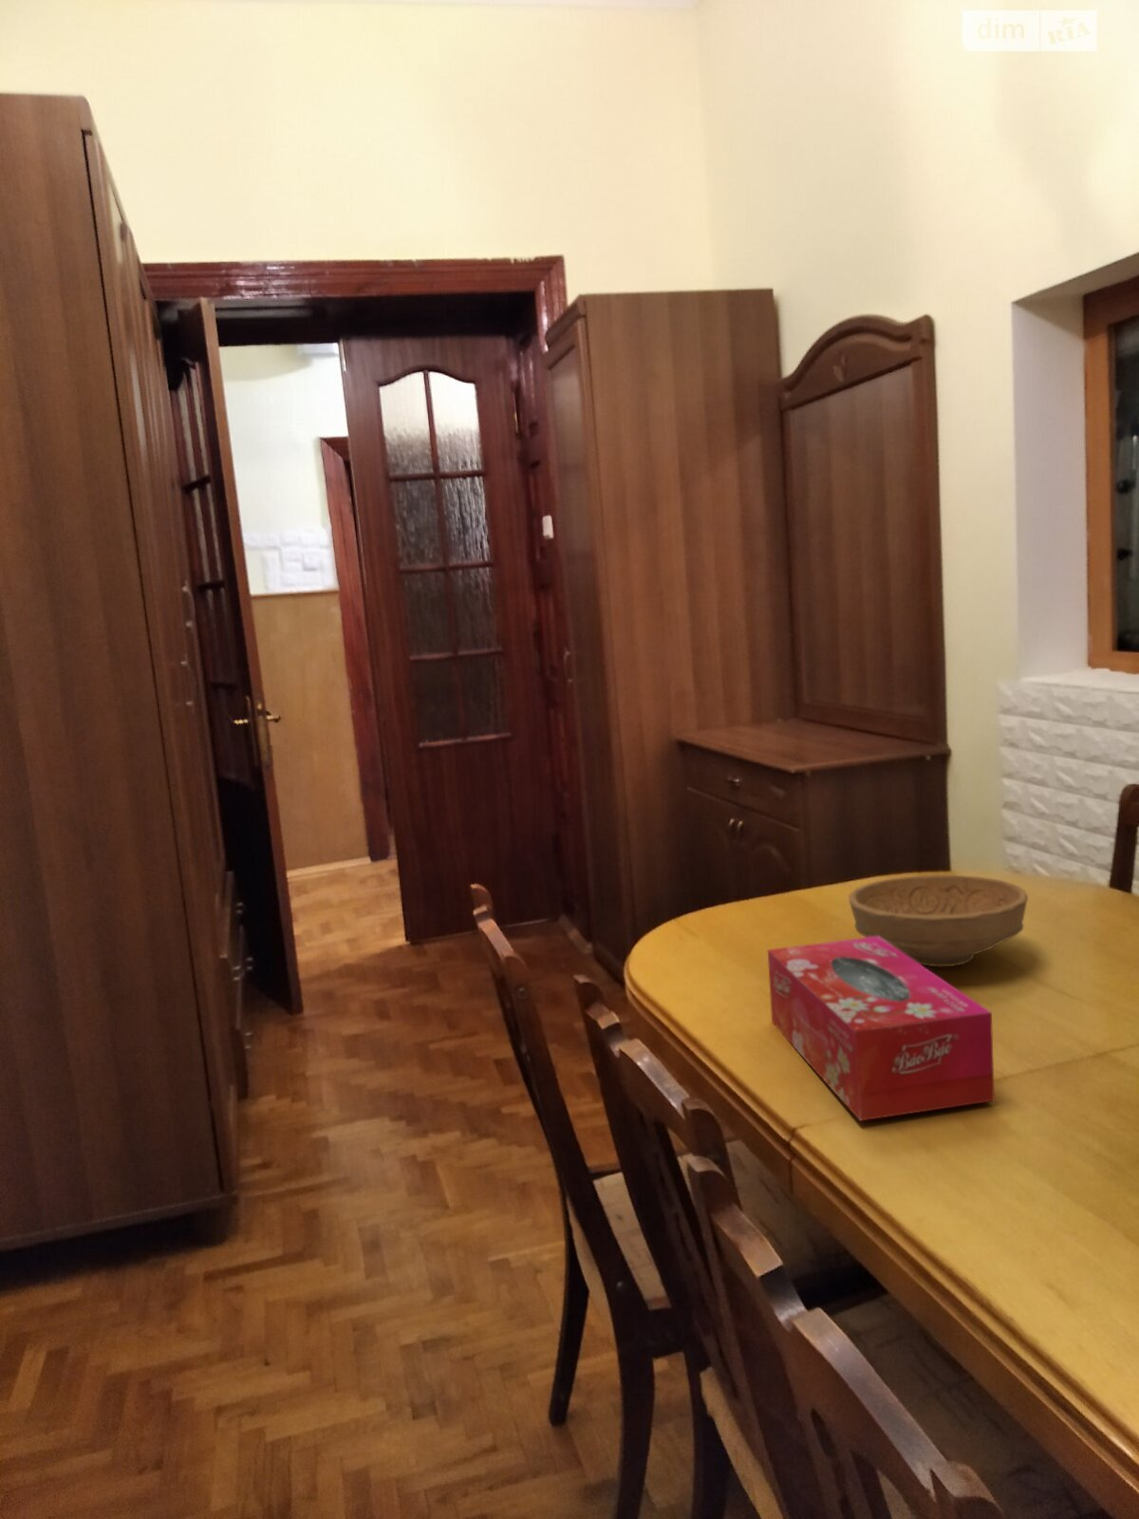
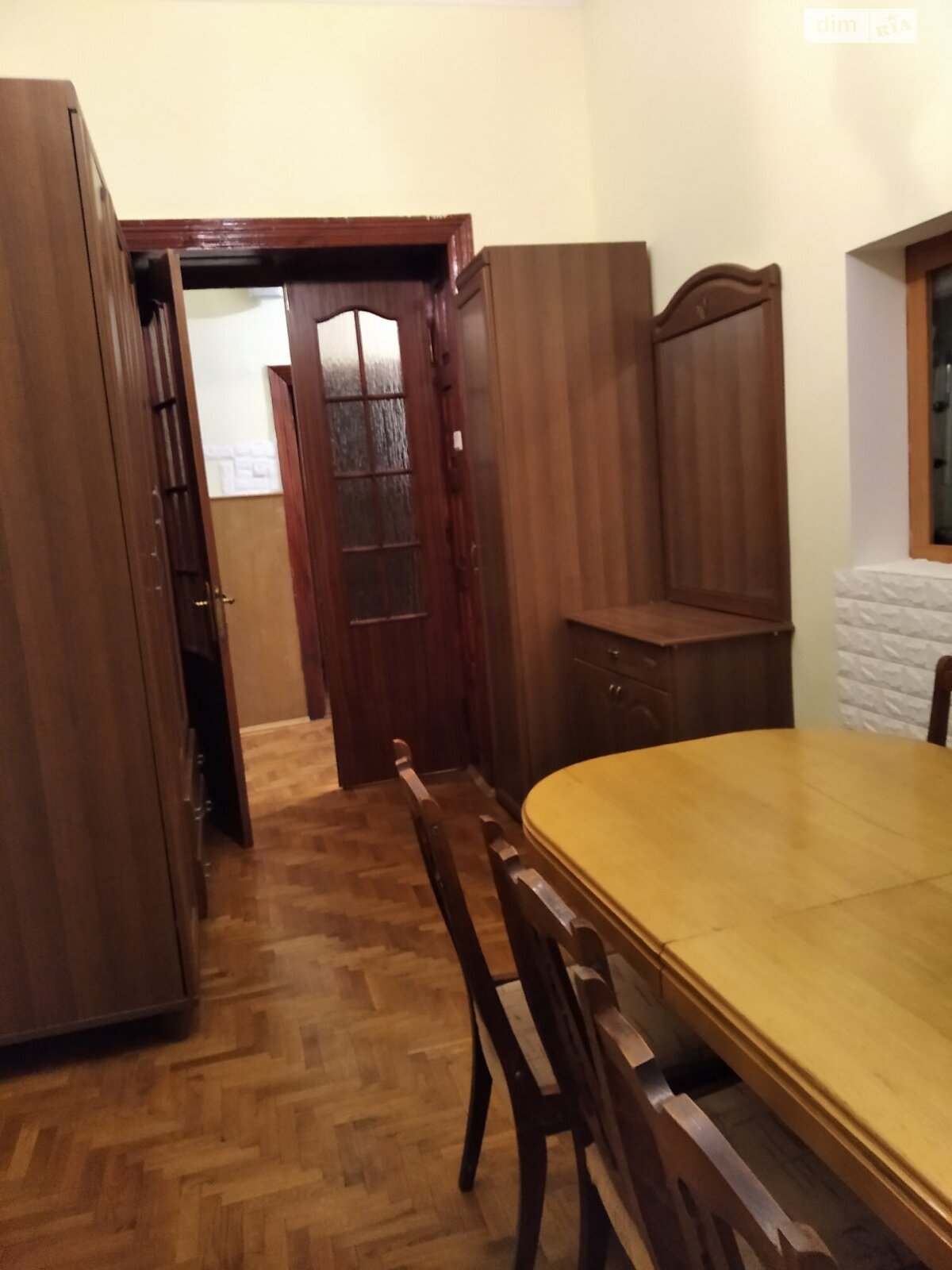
- tissue box [767,937,995,1122]
- bowl [847,874,1029,968]
